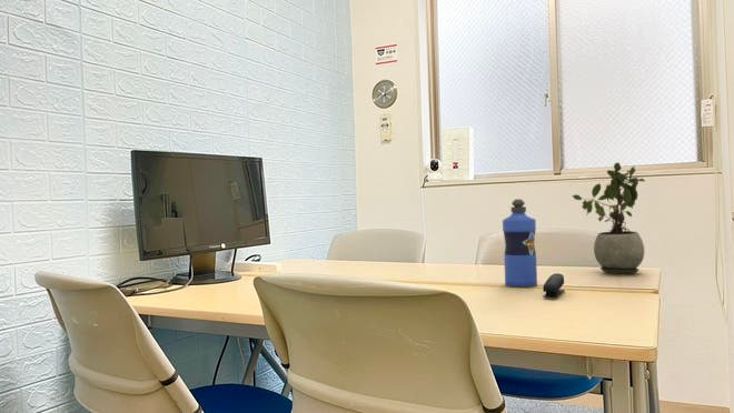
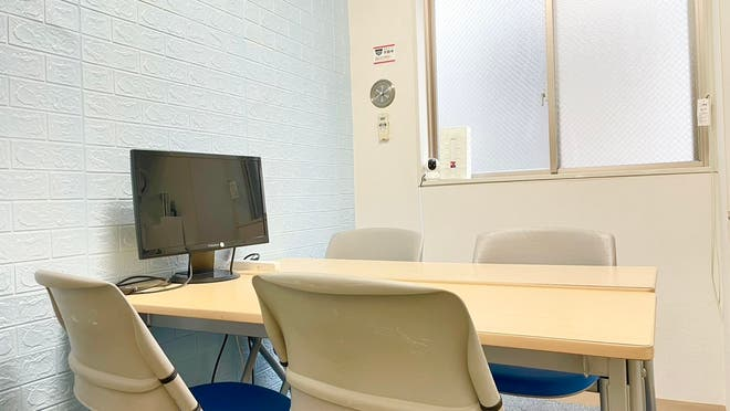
- potted plant [572,161,646,275]
- stapler [542,272,566,299]
- water bottle [502,198,538,288]
